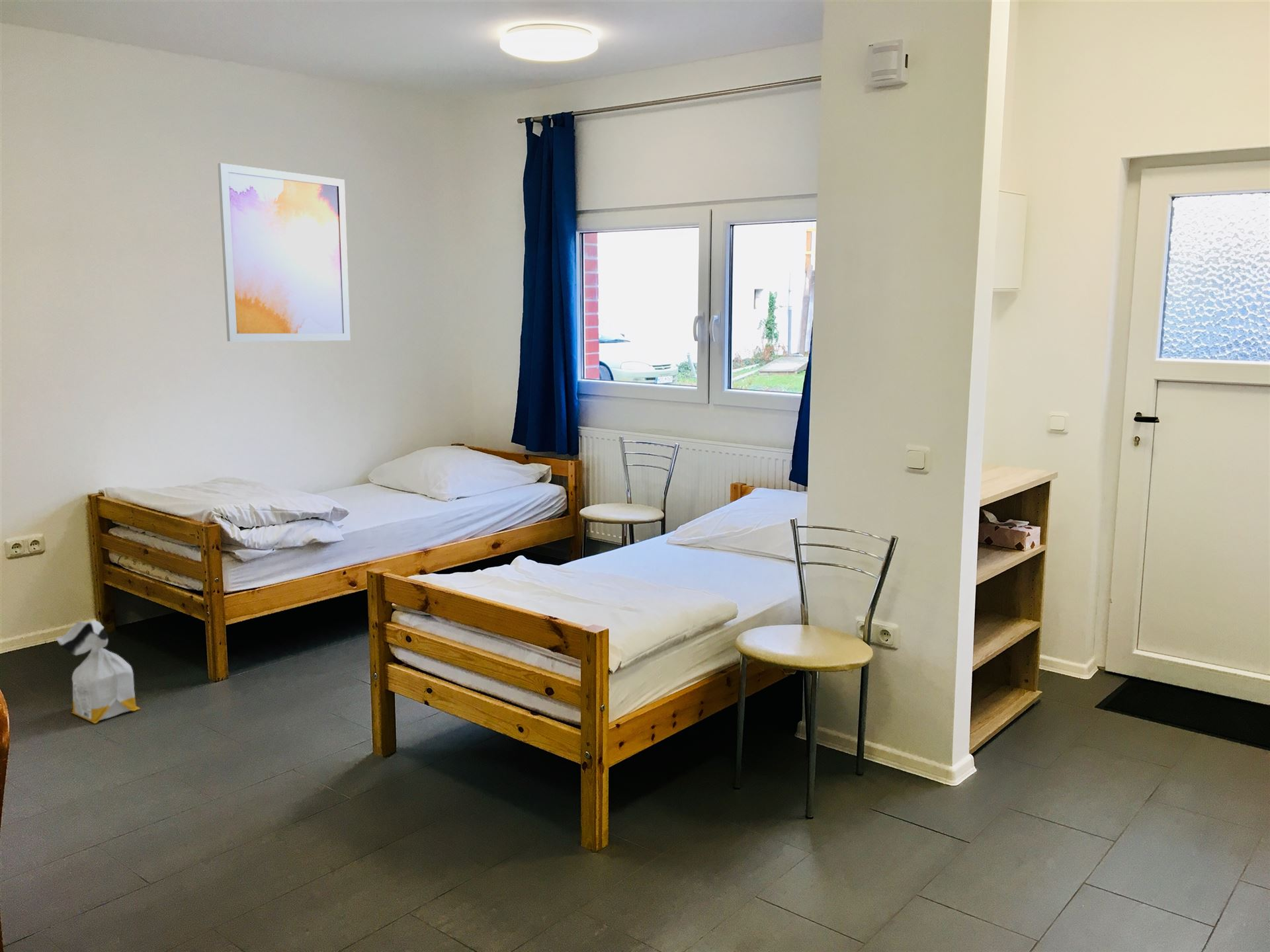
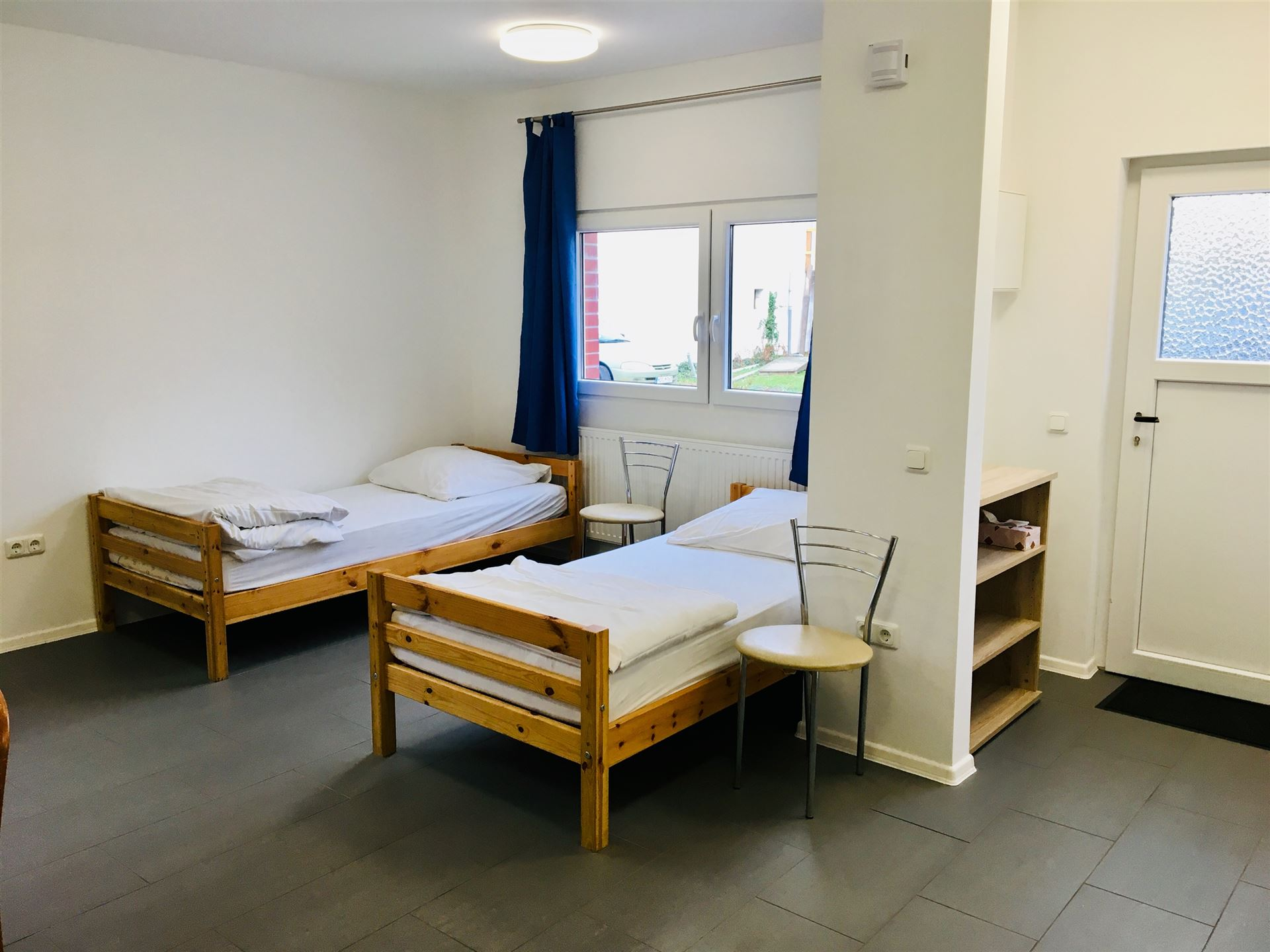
- wall art [217,163,351,342]
- bag [55,619,141,724]
